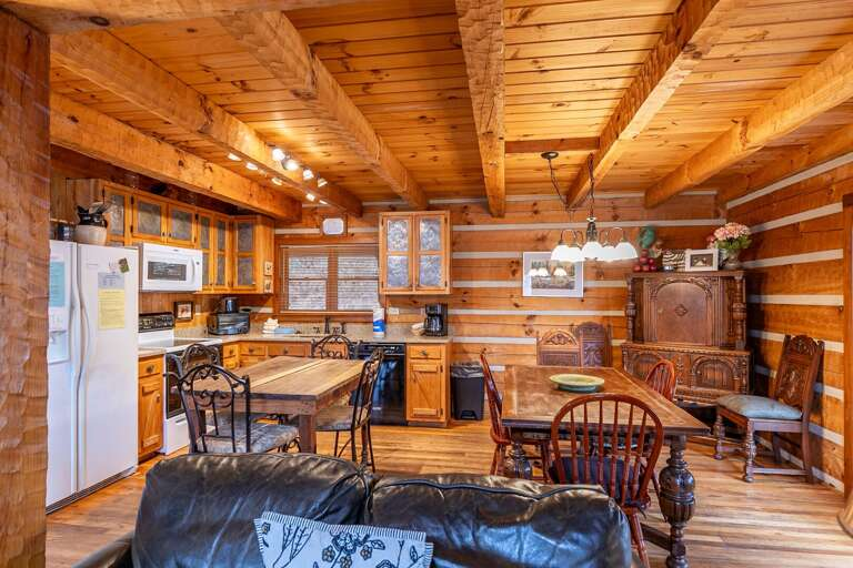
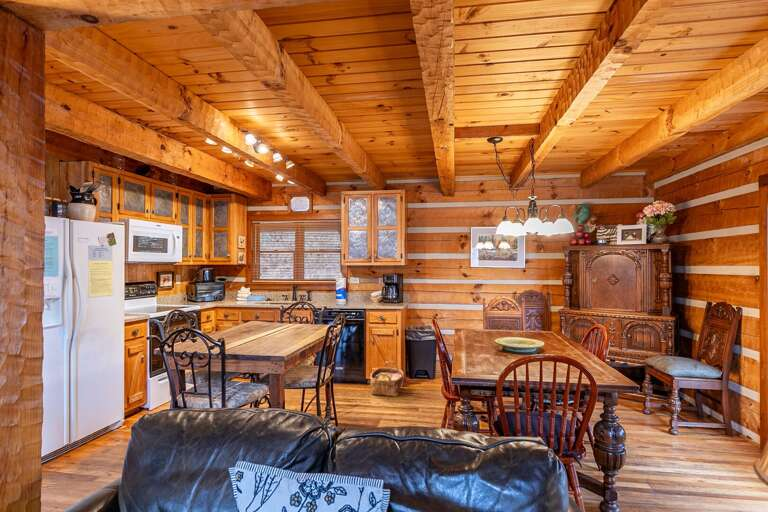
+ woven basket [369,360,405,398]
